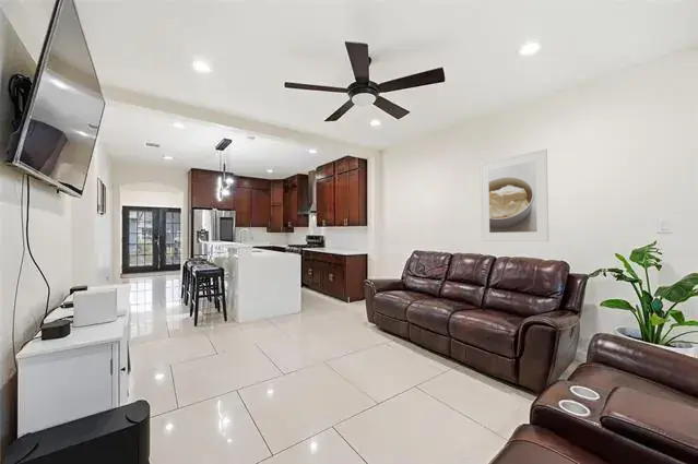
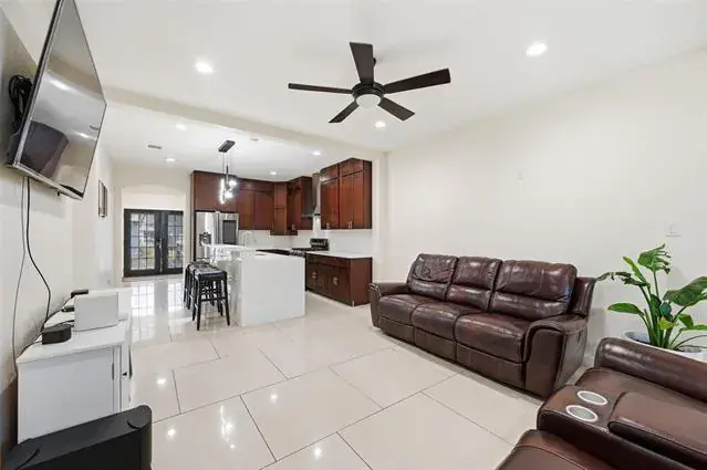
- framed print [478,147,549,242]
